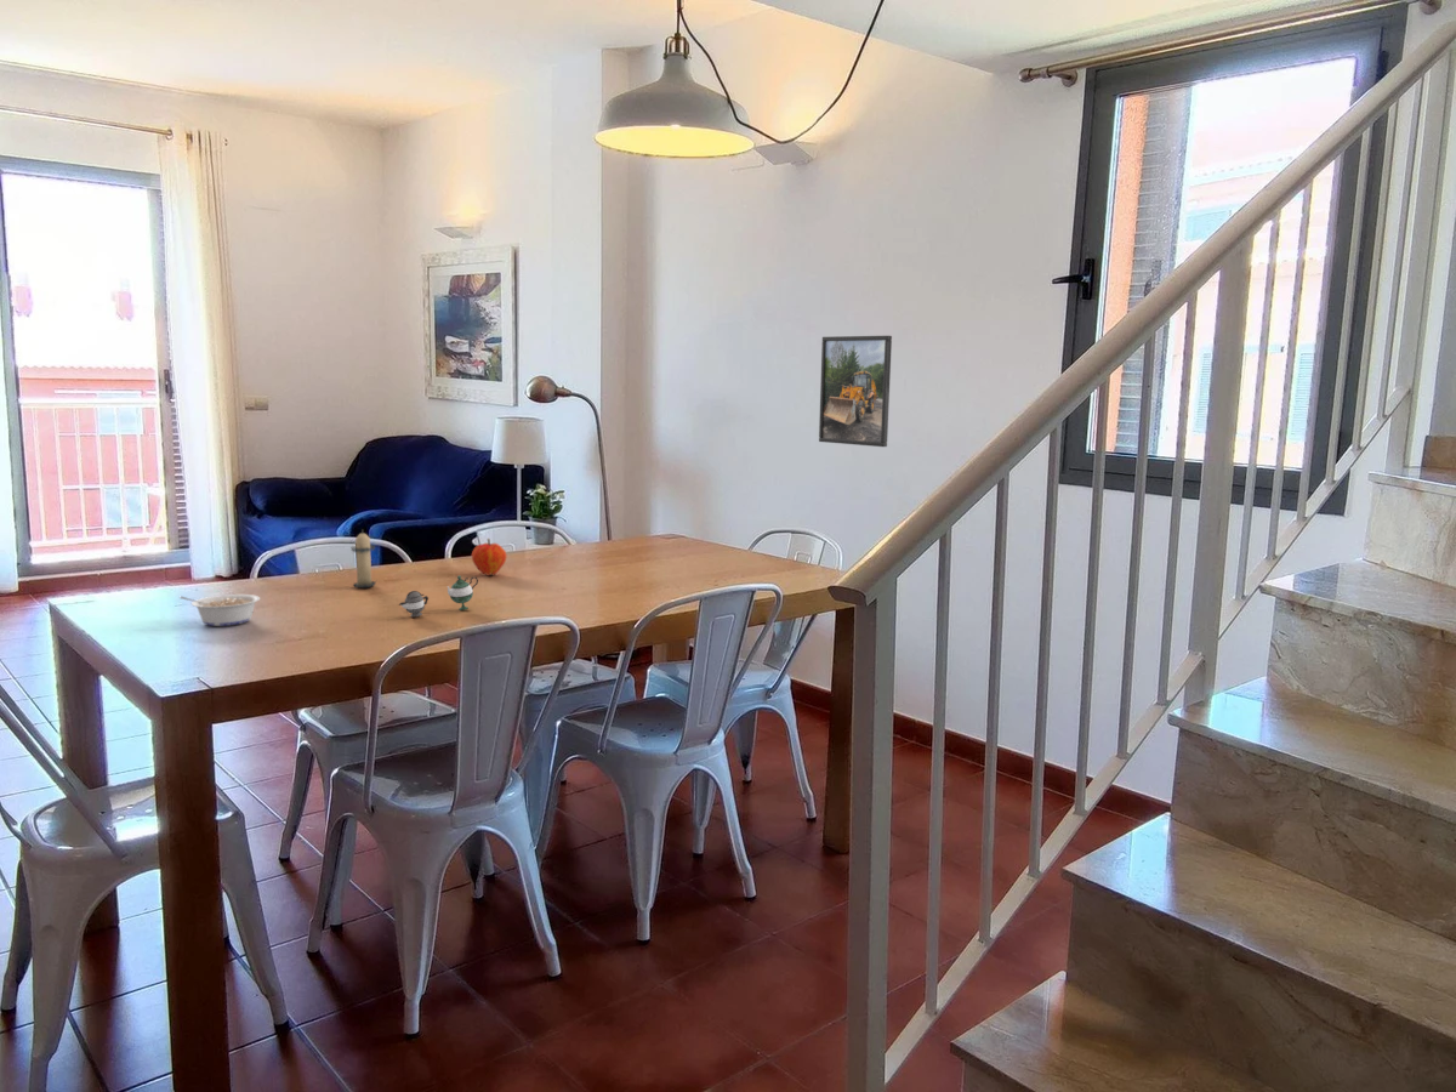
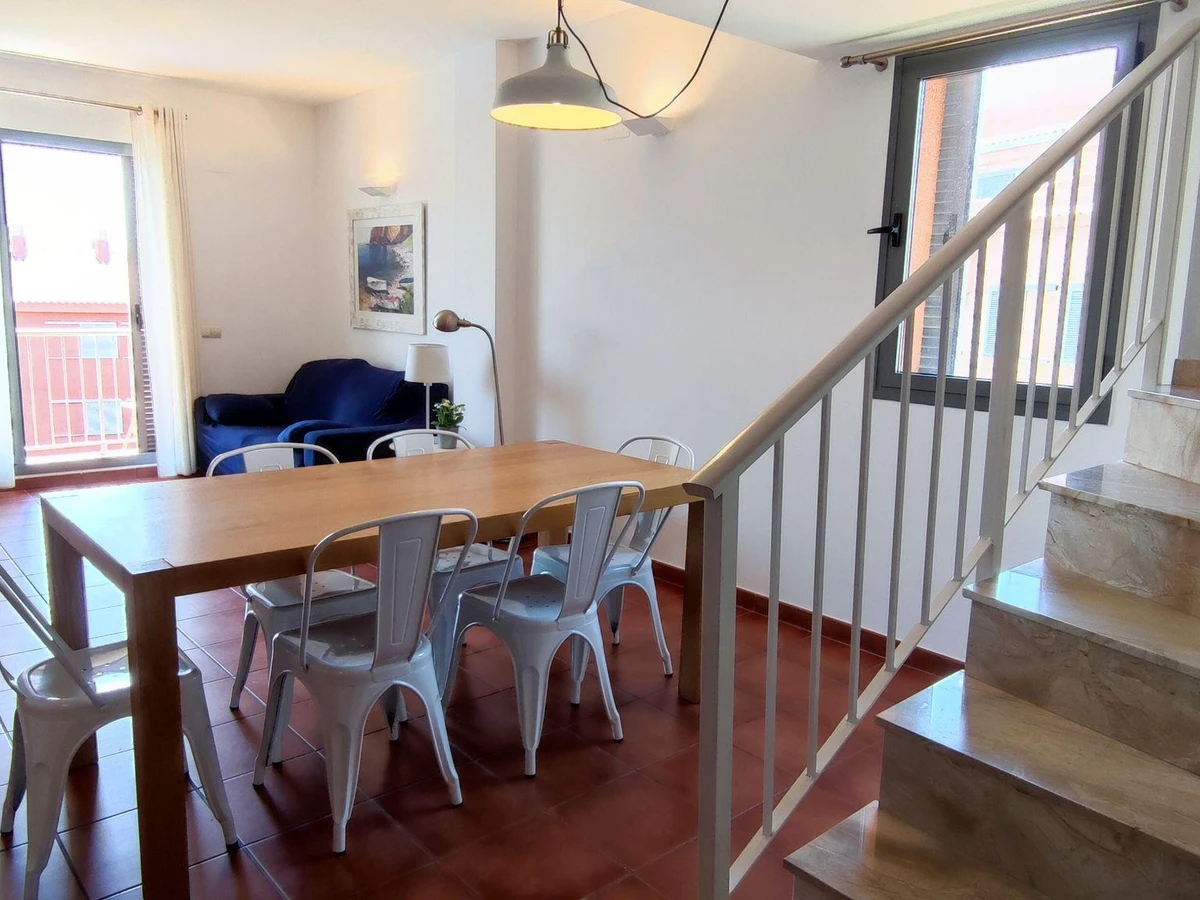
- teapot [398,575,479,618]
- candle [351,528,377,588]
- legume [178,593,261,627]
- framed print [818,335,893,448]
- fruit [471,538,508,576]
